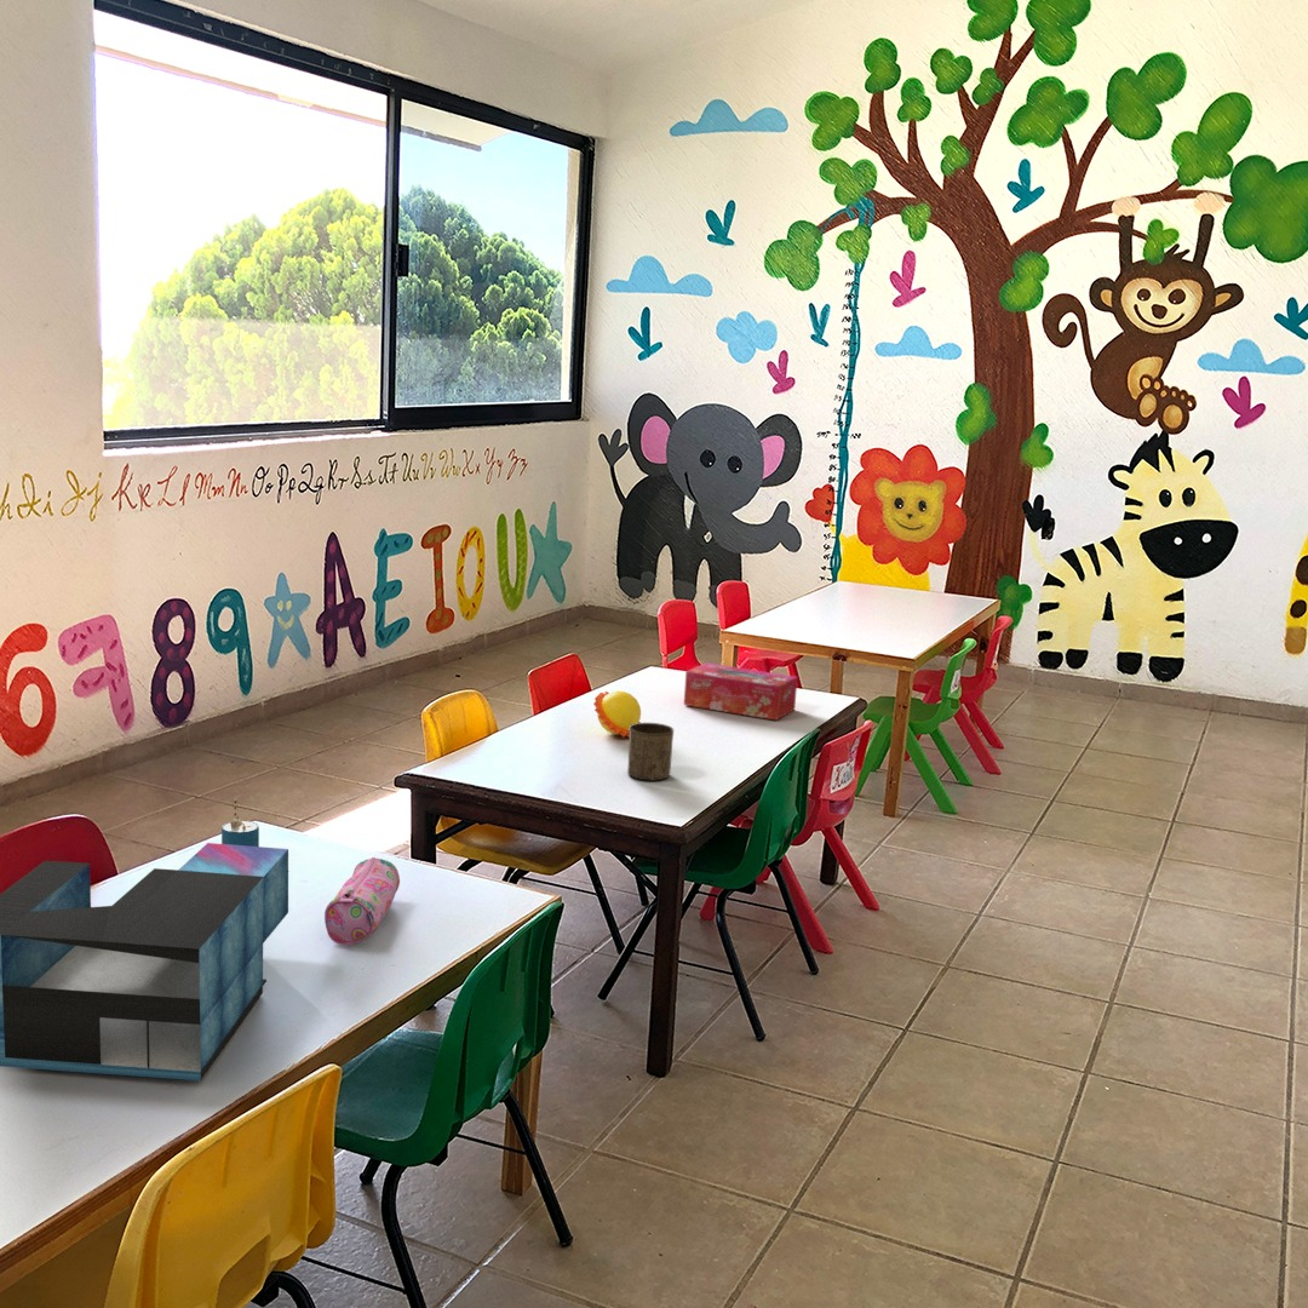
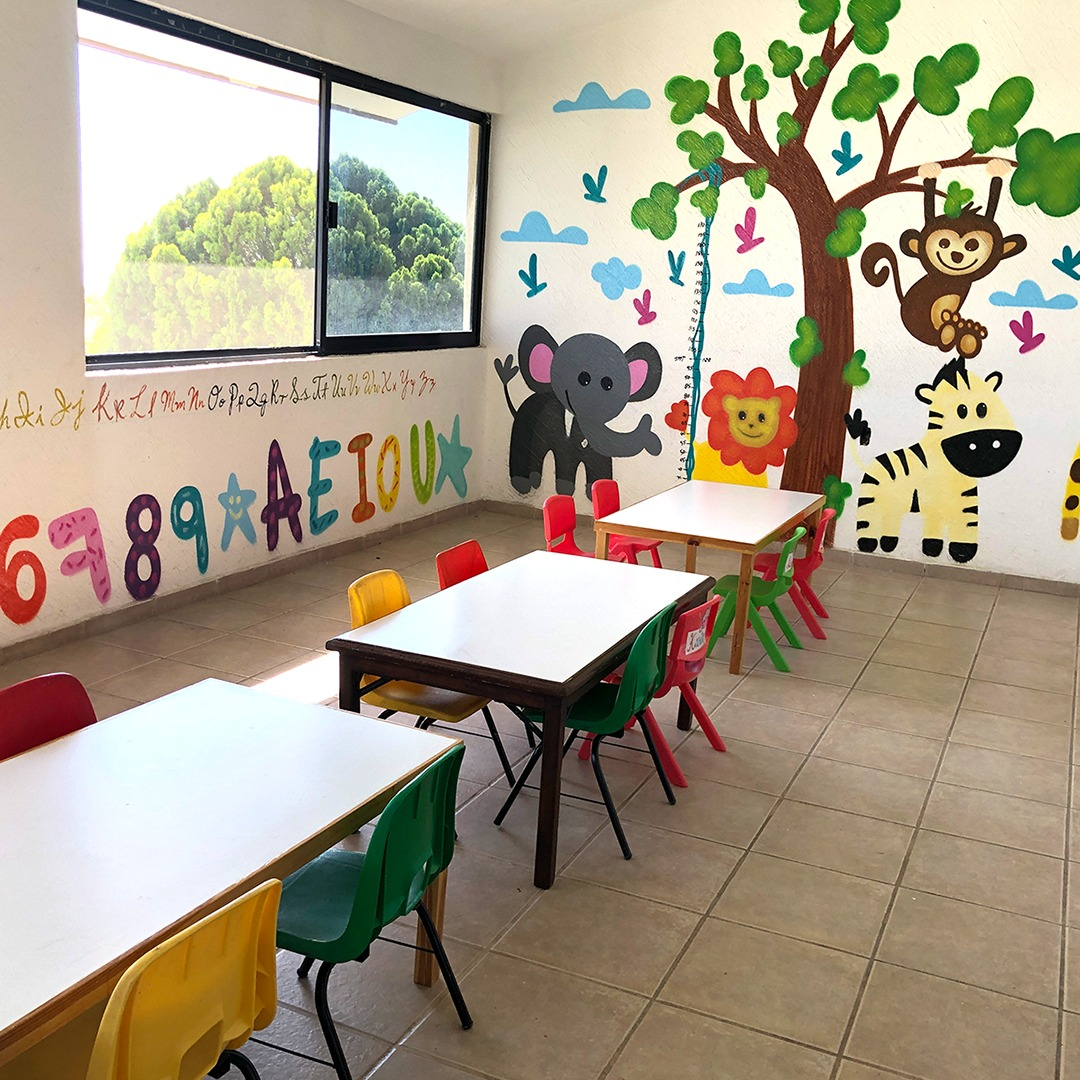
- pencil case [323,856,401,946]
- toy ball [592,690,642,739]
- cup [626,722,675,782]
- tissue box [683,661,798,722]
- architectural model [0,842,289,1082]
- cup [220,797,260,847]
